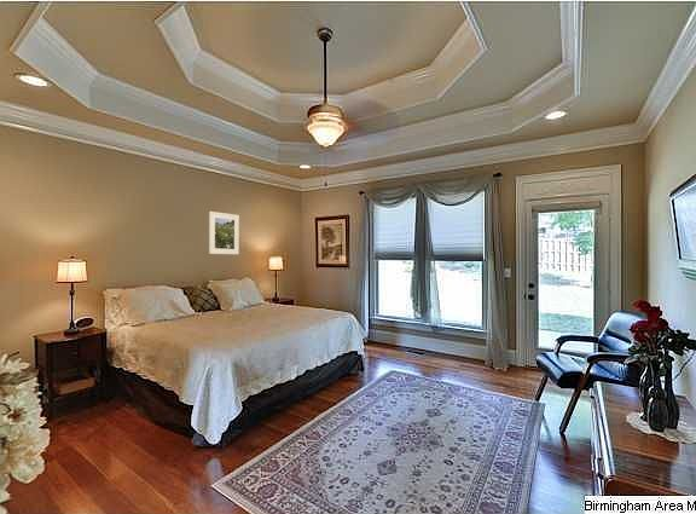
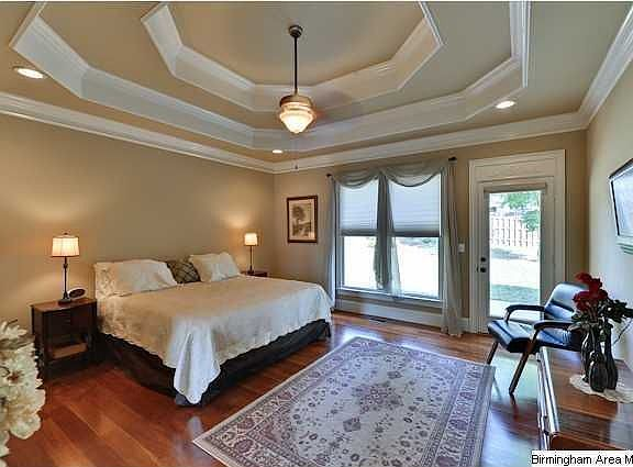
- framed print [208,210,240,255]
